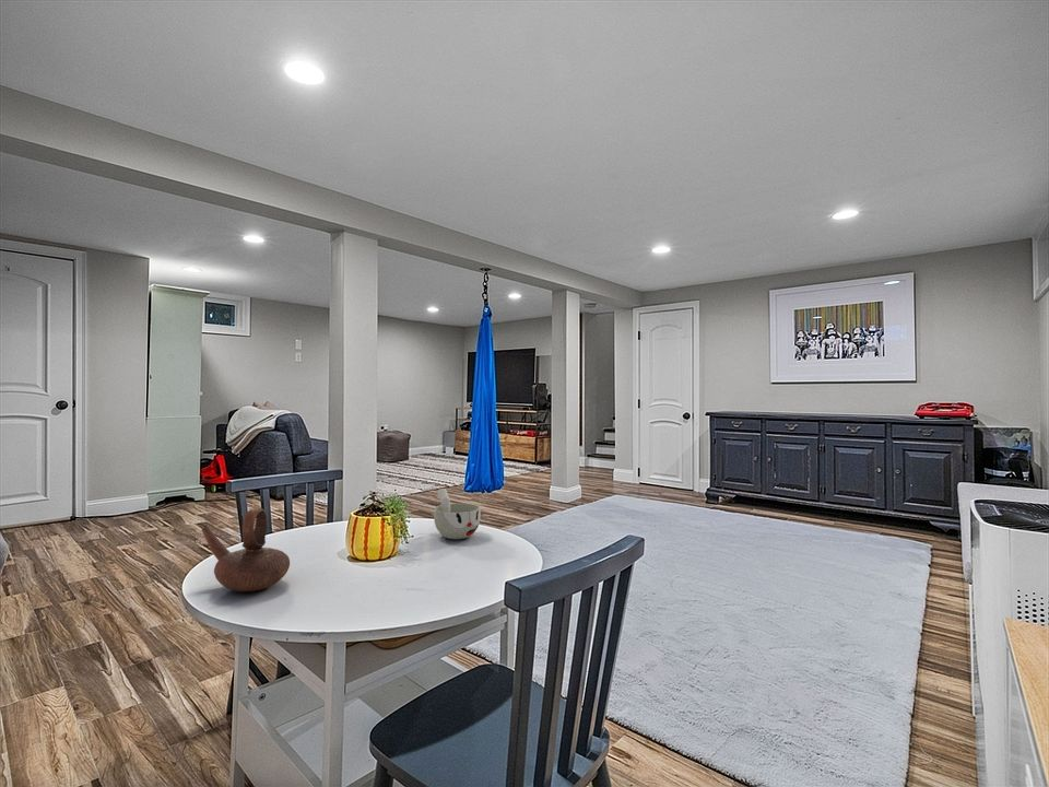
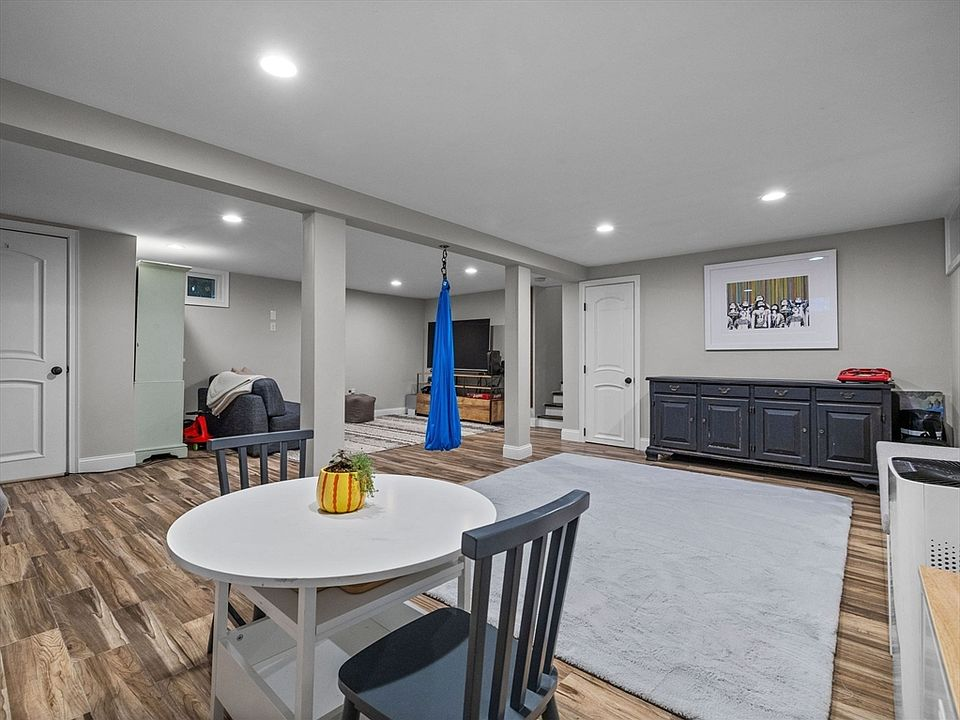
- cup [433,488,482,540]
- teapot [201,507,291,592]
